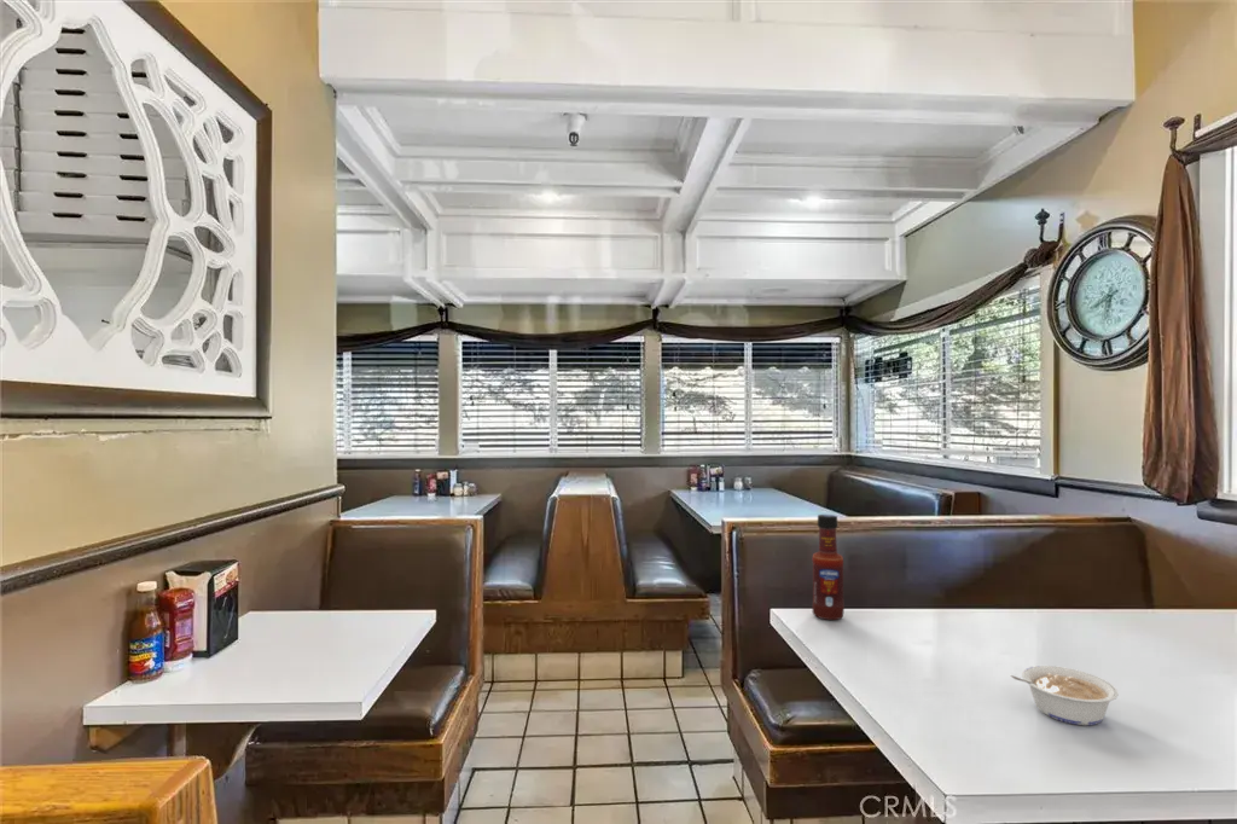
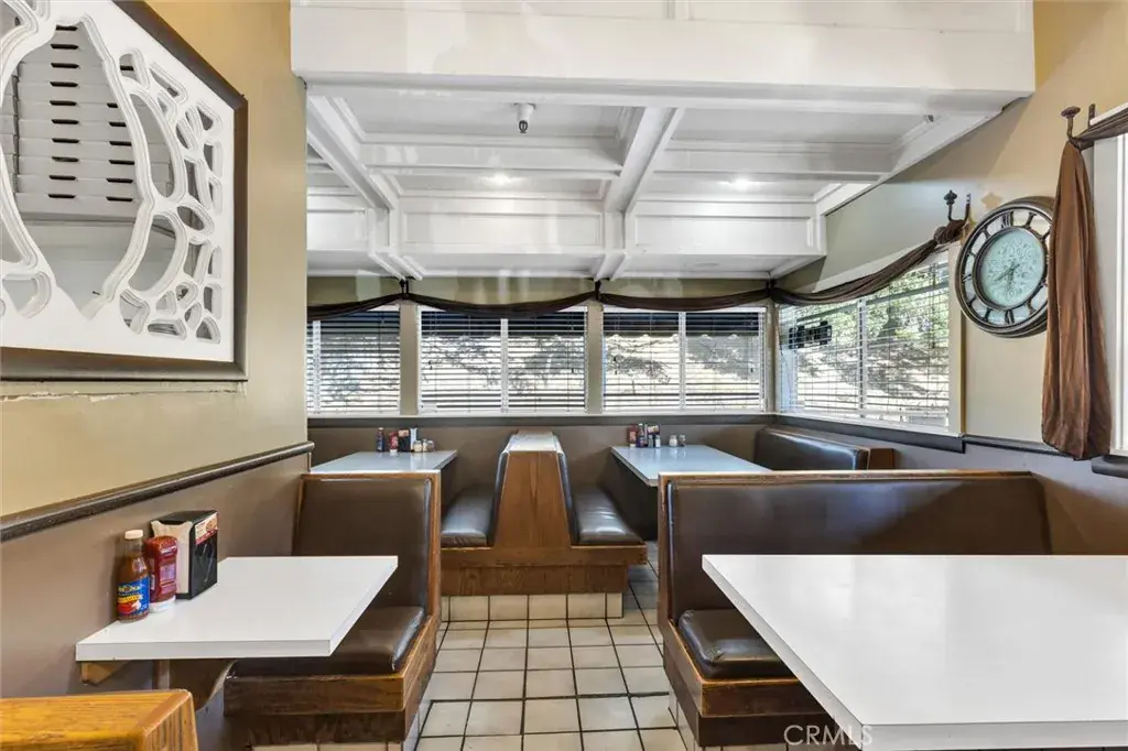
- tabasco sauce [811,513,846,621]
- legume [1010,665,1120,726]
